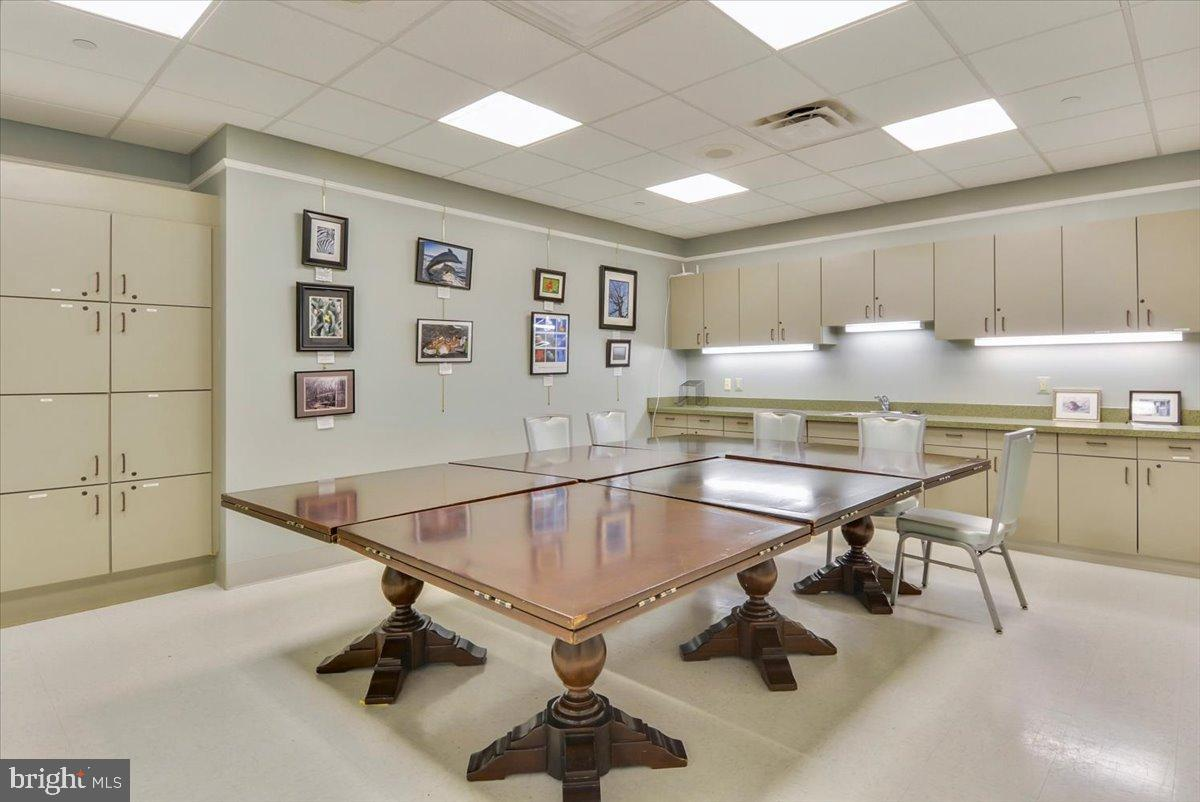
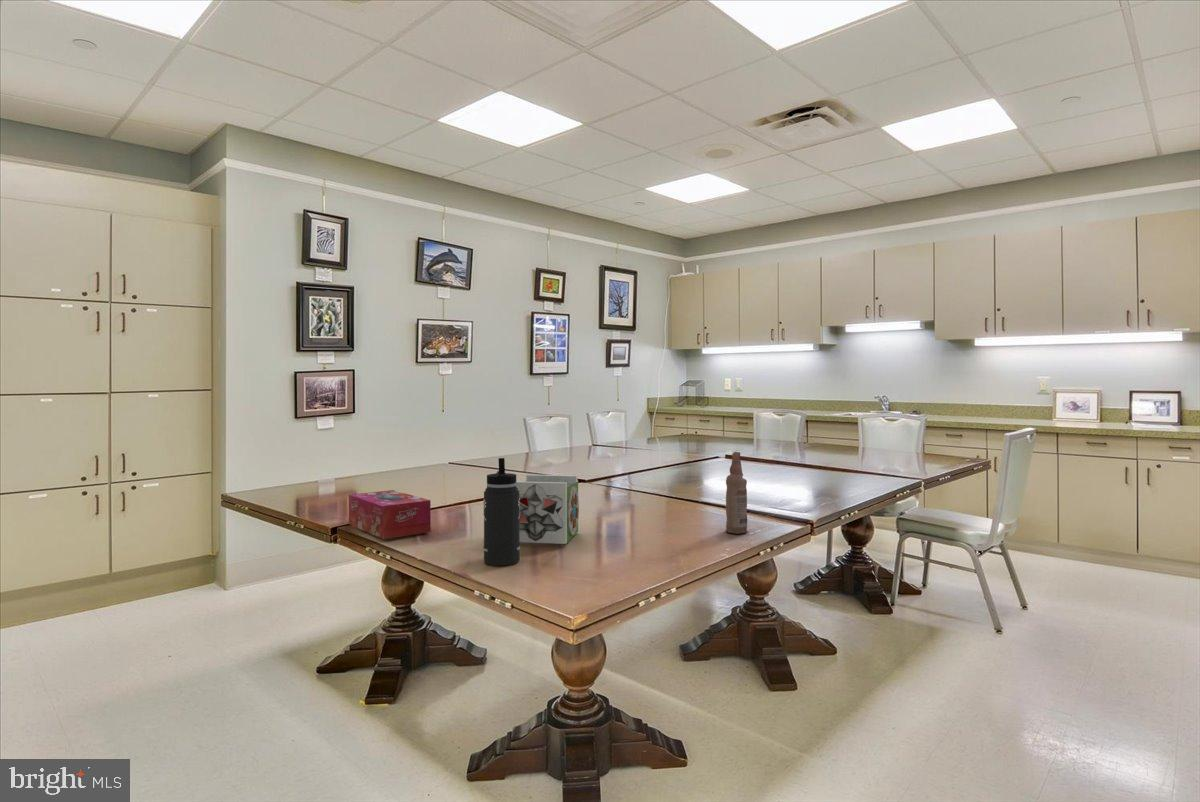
+ tissue box [348,489,432,540]
+ thermos bottle [482,457,521,566]
+ bottle [725,451,748,535]
+ puzzle box [516,474,580,545]
